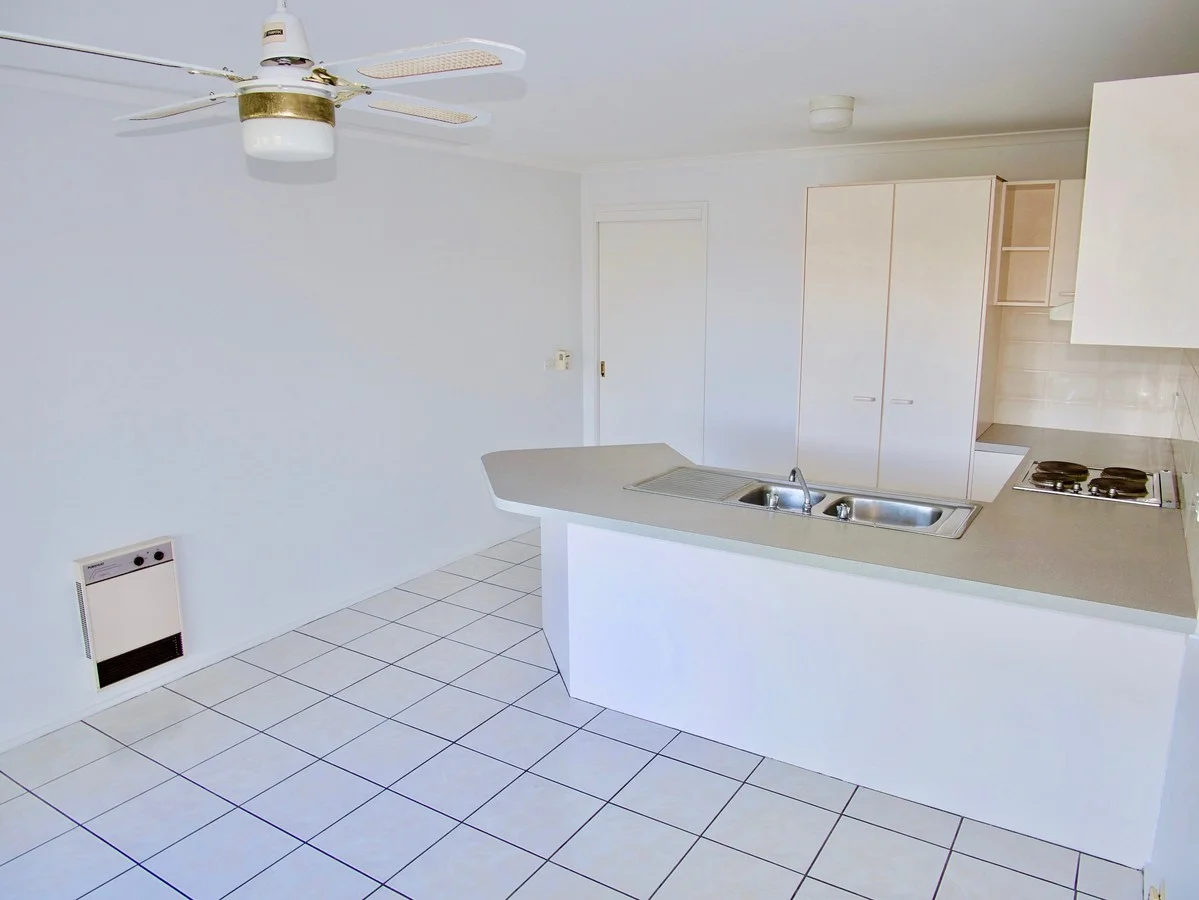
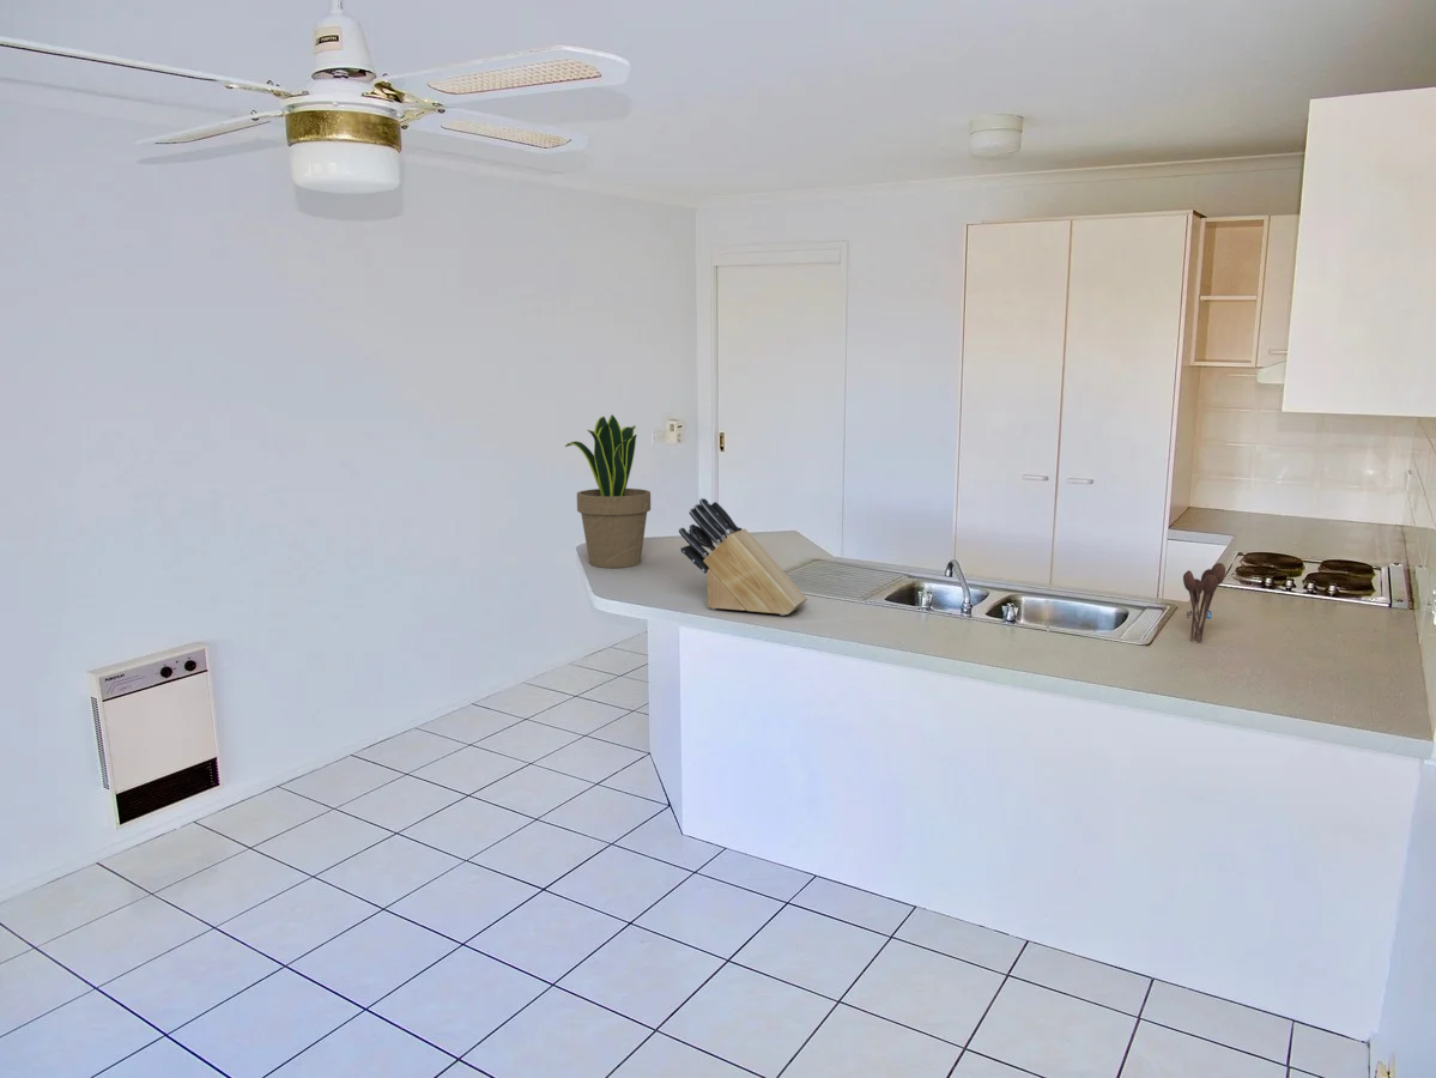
+ potted plant [564,413,652,569]
+ utensil holder [1182,562,1226,643]
+ knife block [678,497,808,617]
